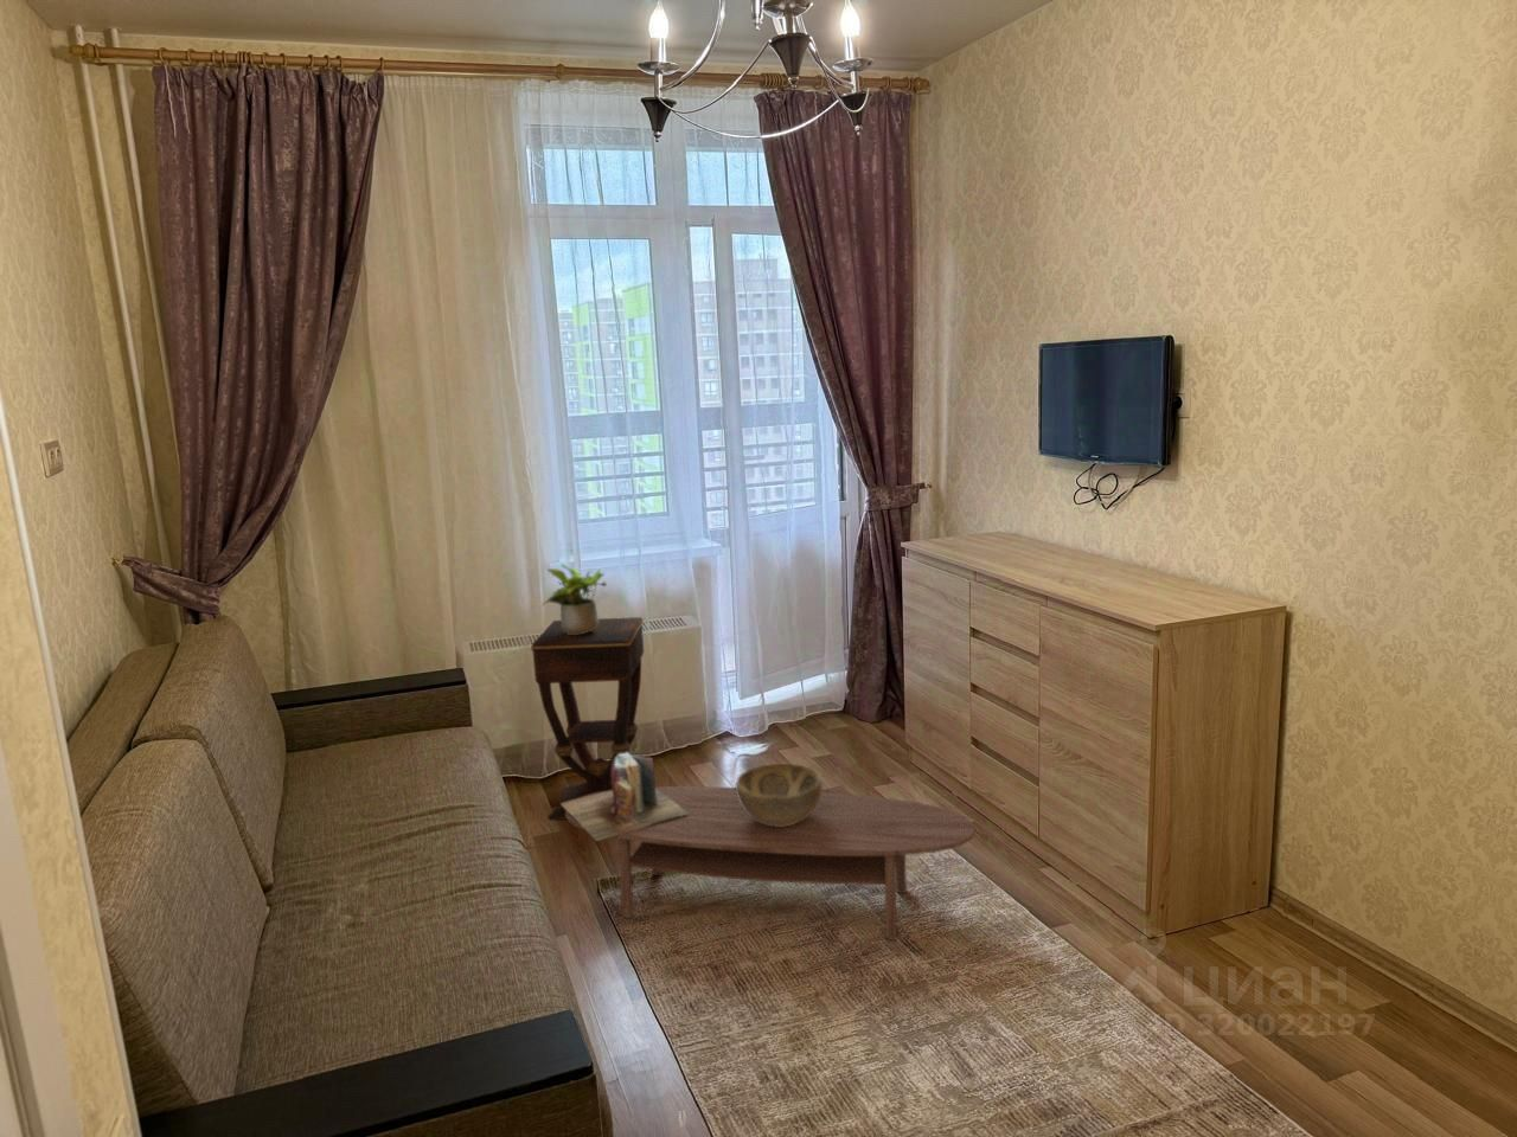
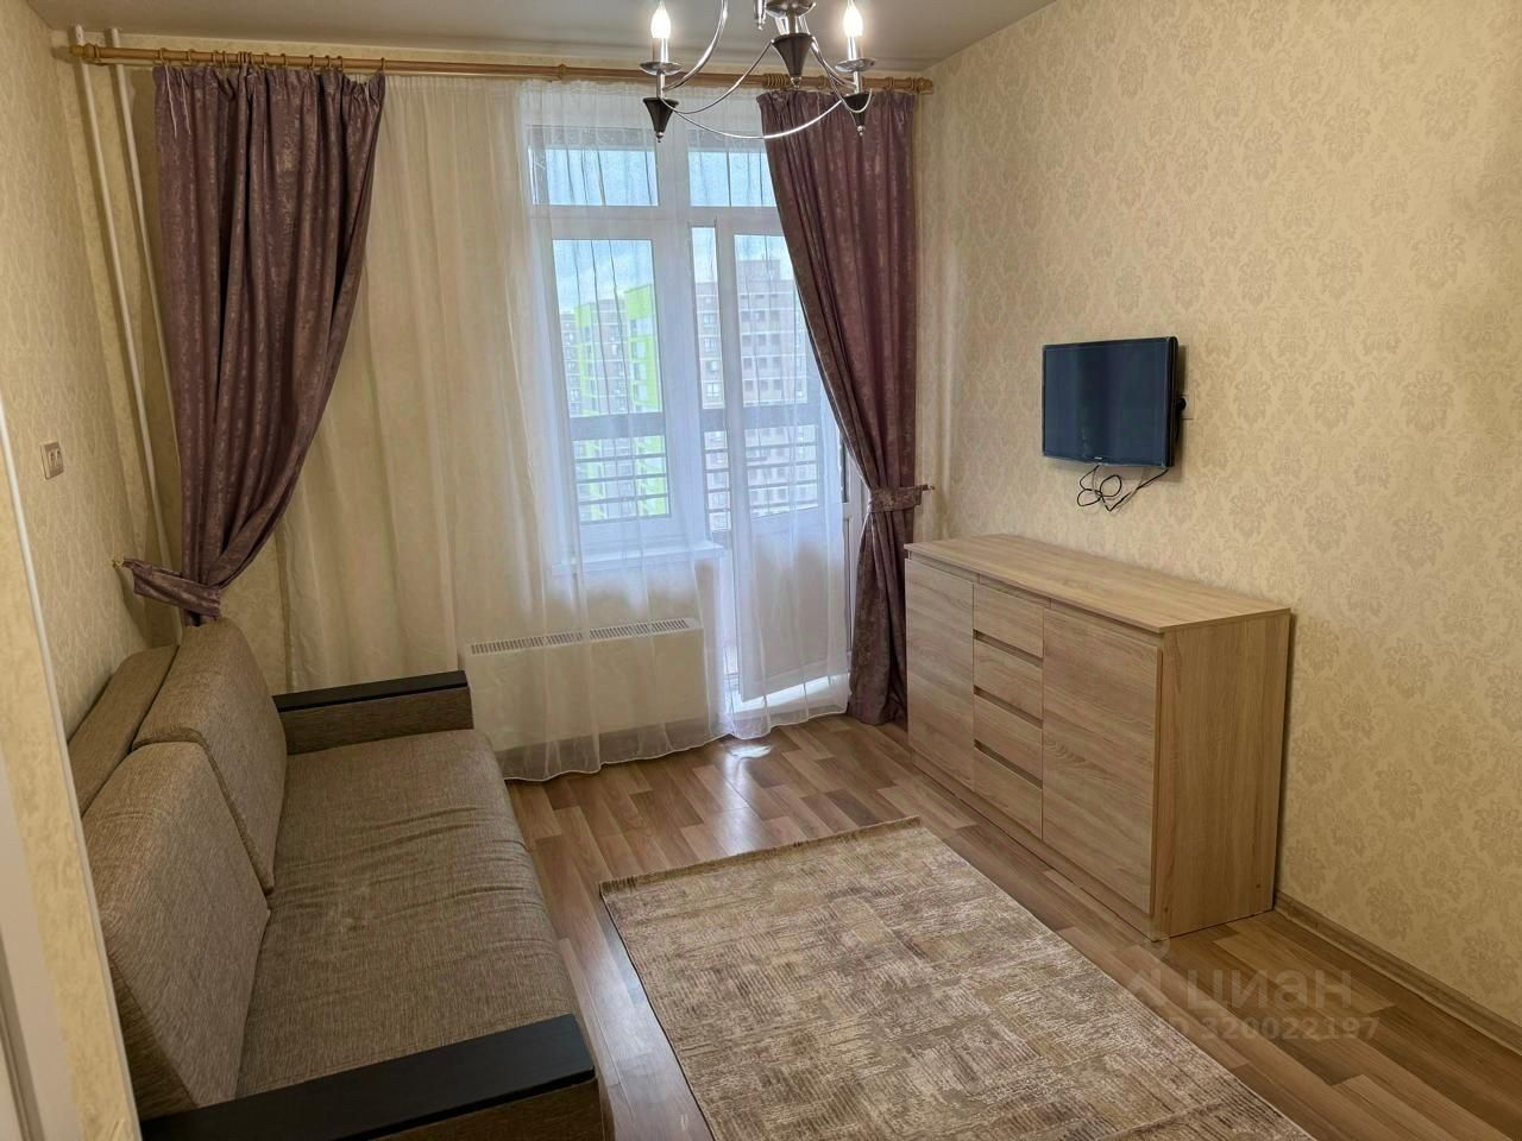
- decorative bowl [733,763,824,826]
- coffee table [565,785,976,941]
- potted plant [542,564,608,635]
- side table [530,616,645,821]
- books [559,752,687,842]
